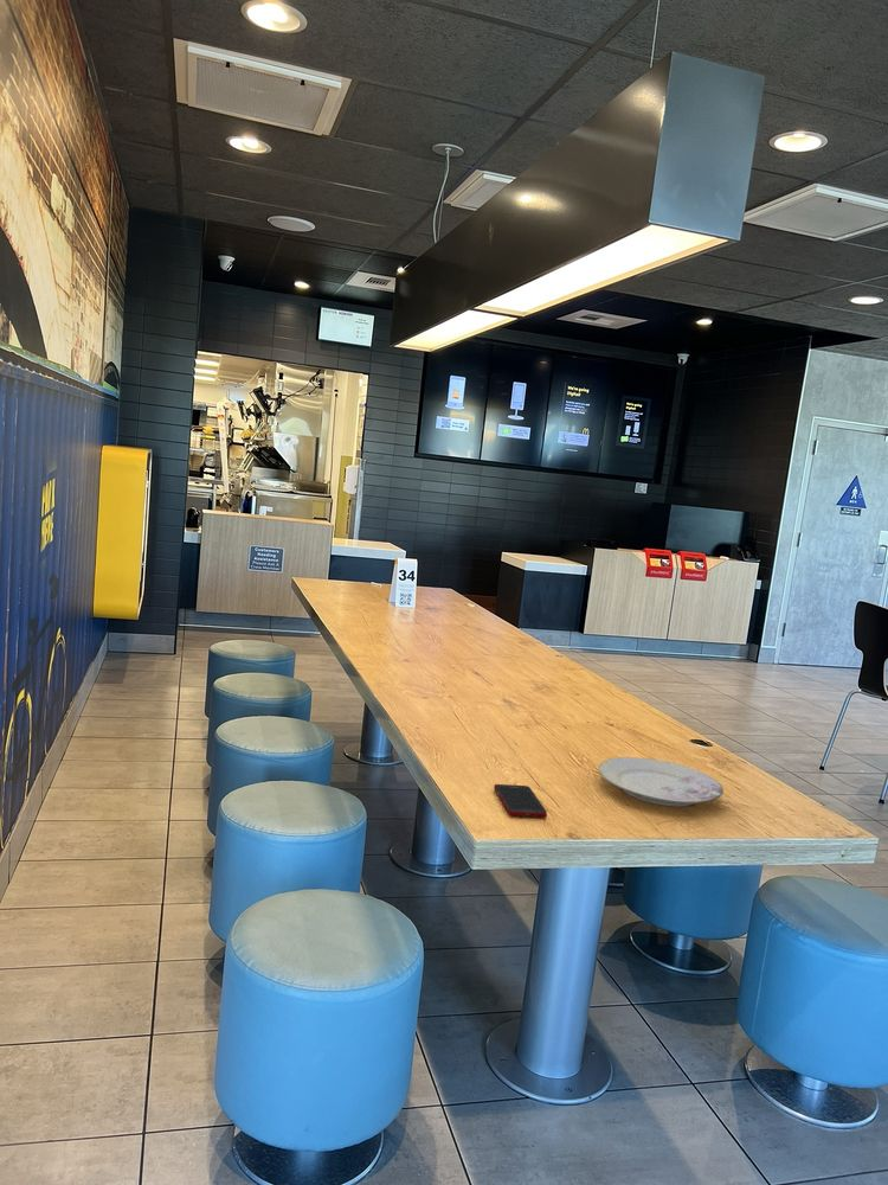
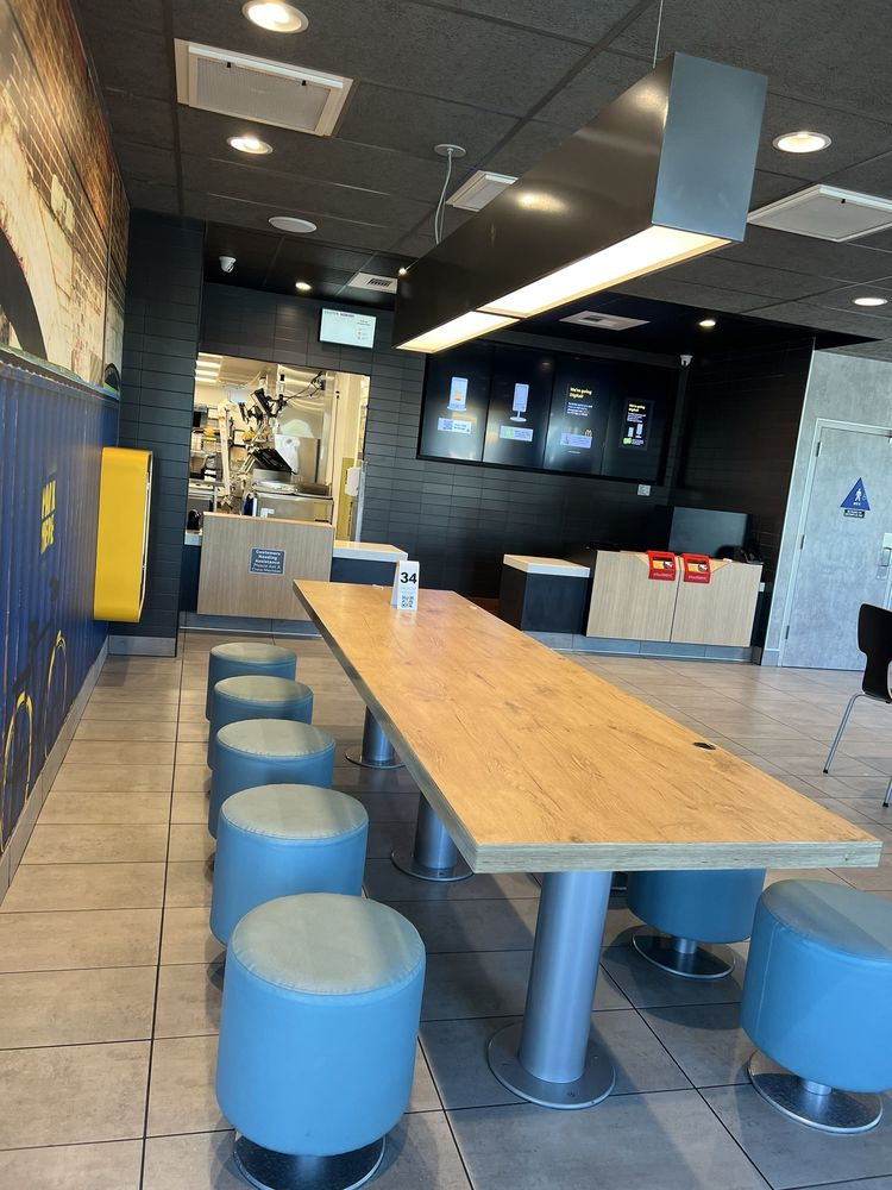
- cell phone [493,783,548,819]
- plate [598,756,725,807]
